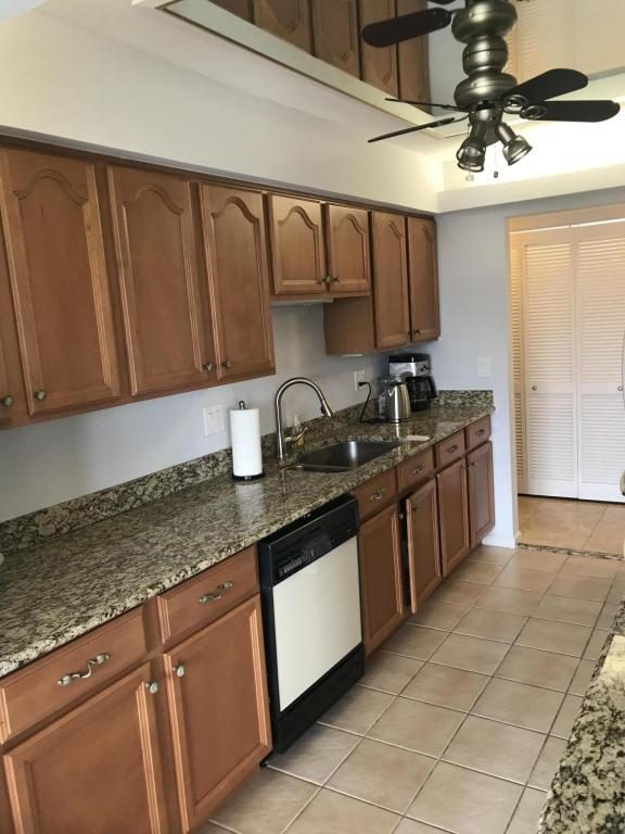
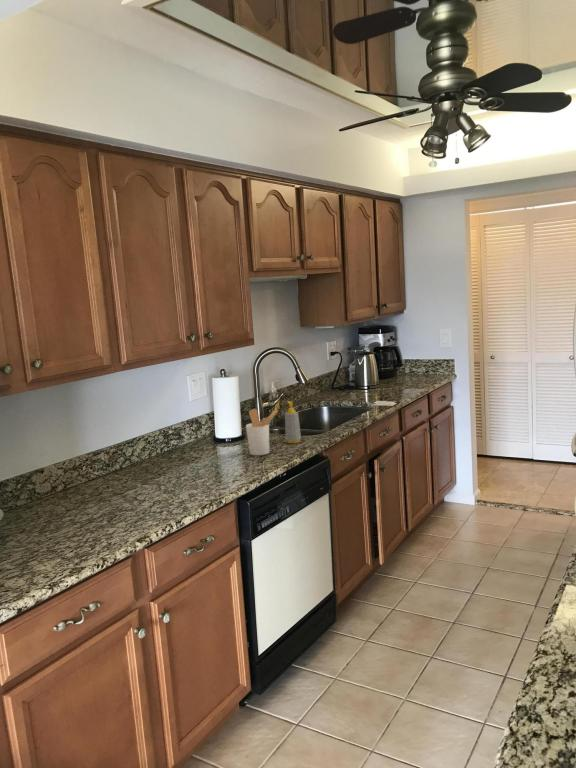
+ utensil holder [245,408,279,456]
+ soap bottle [284,400,302,444]
